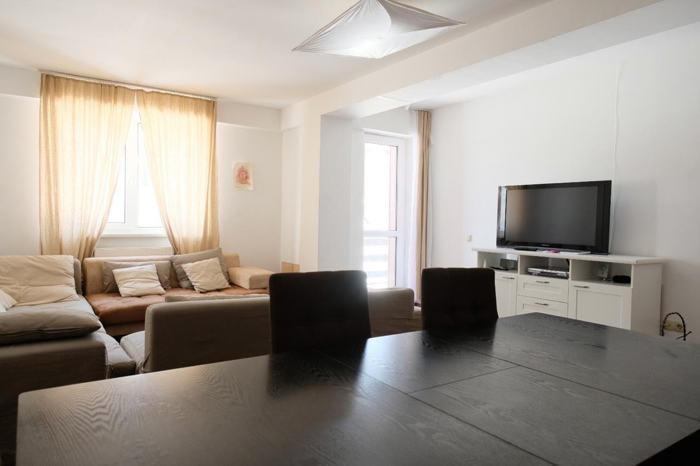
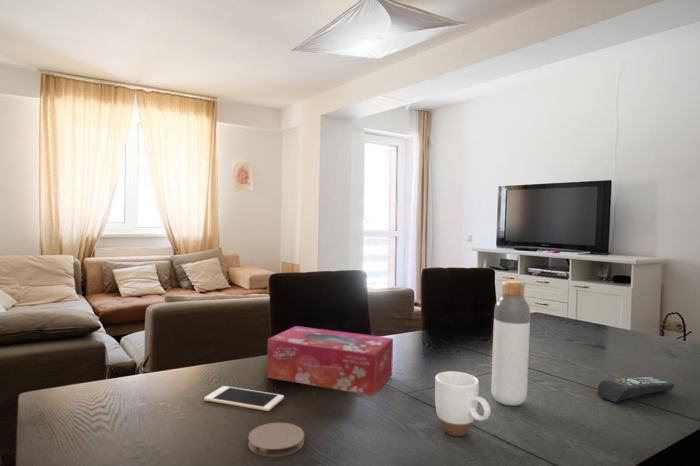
+ remote control [596,376,675,404]
+ bottle [490,279,531,407]
+ coaster [247,422,305,458]
+ mug [434,370,492,437]
+ tissue box [266,325,394,397]
+ cell phone [203,385,285,412]
